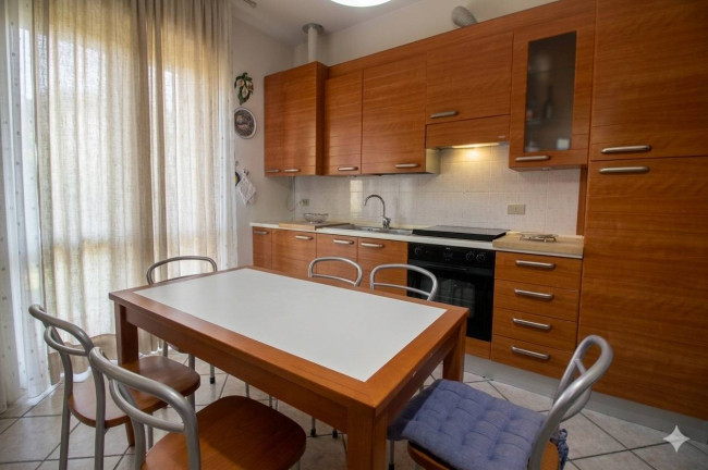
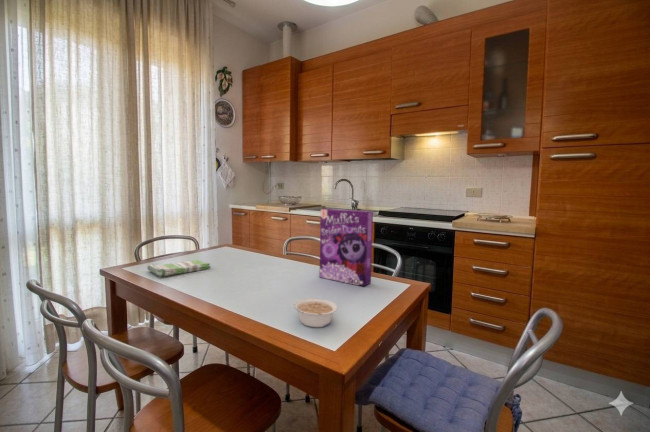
+ dish towel [146,259,211,278]
+ legume [293,297,338,328]
+ cereal box [319,208,374,287]
